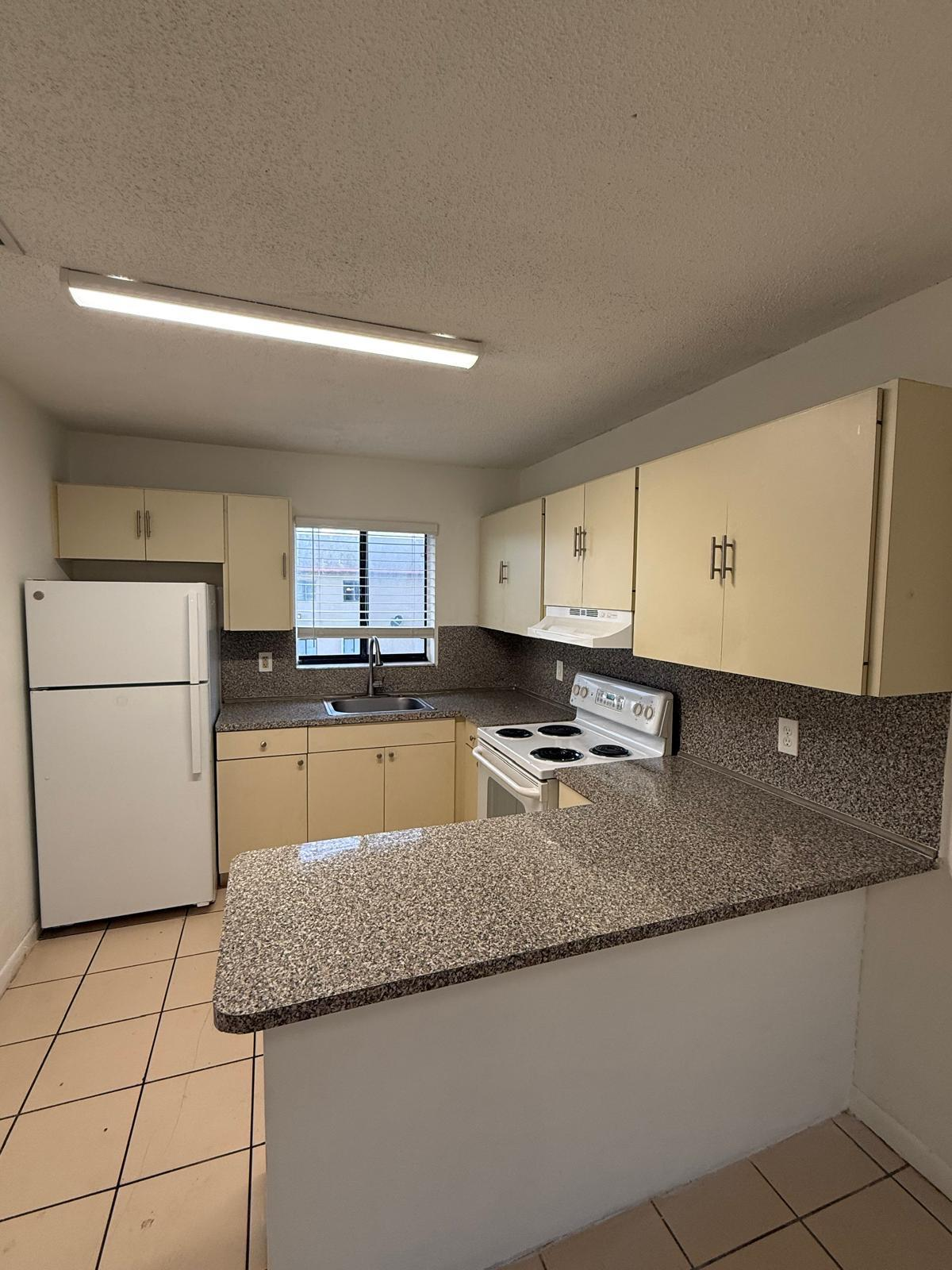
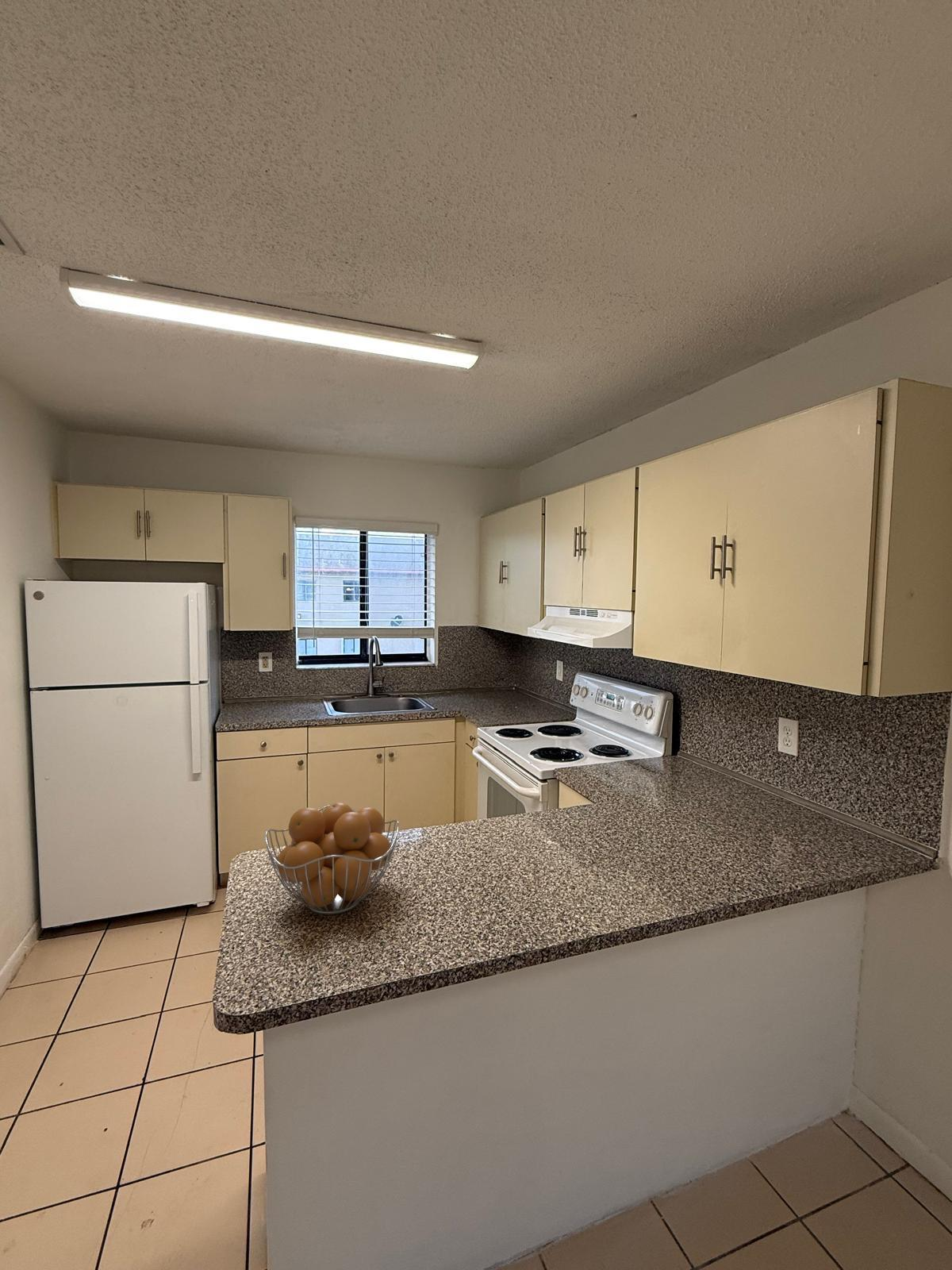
+ fruit basket [264,802,400,915]
